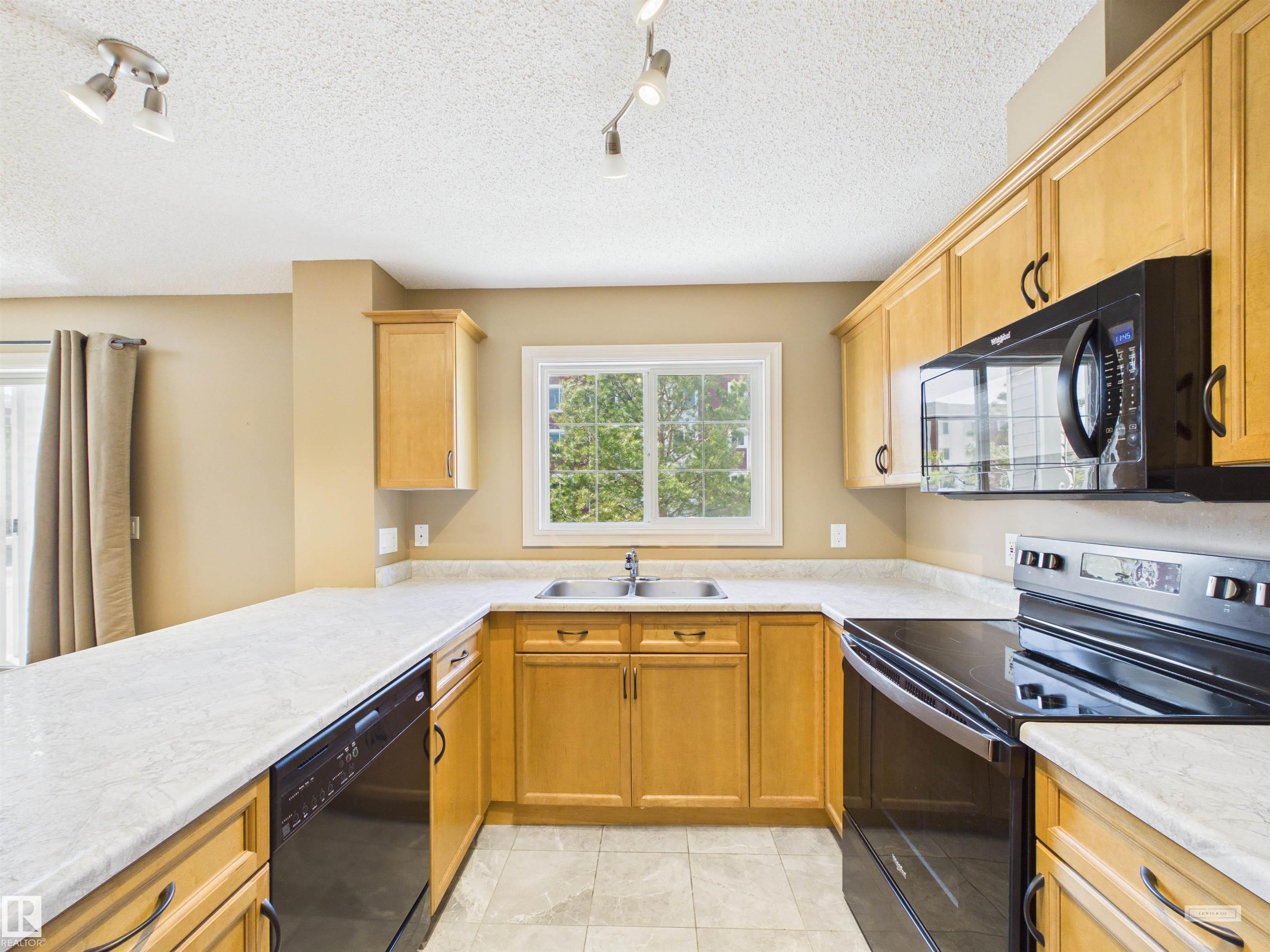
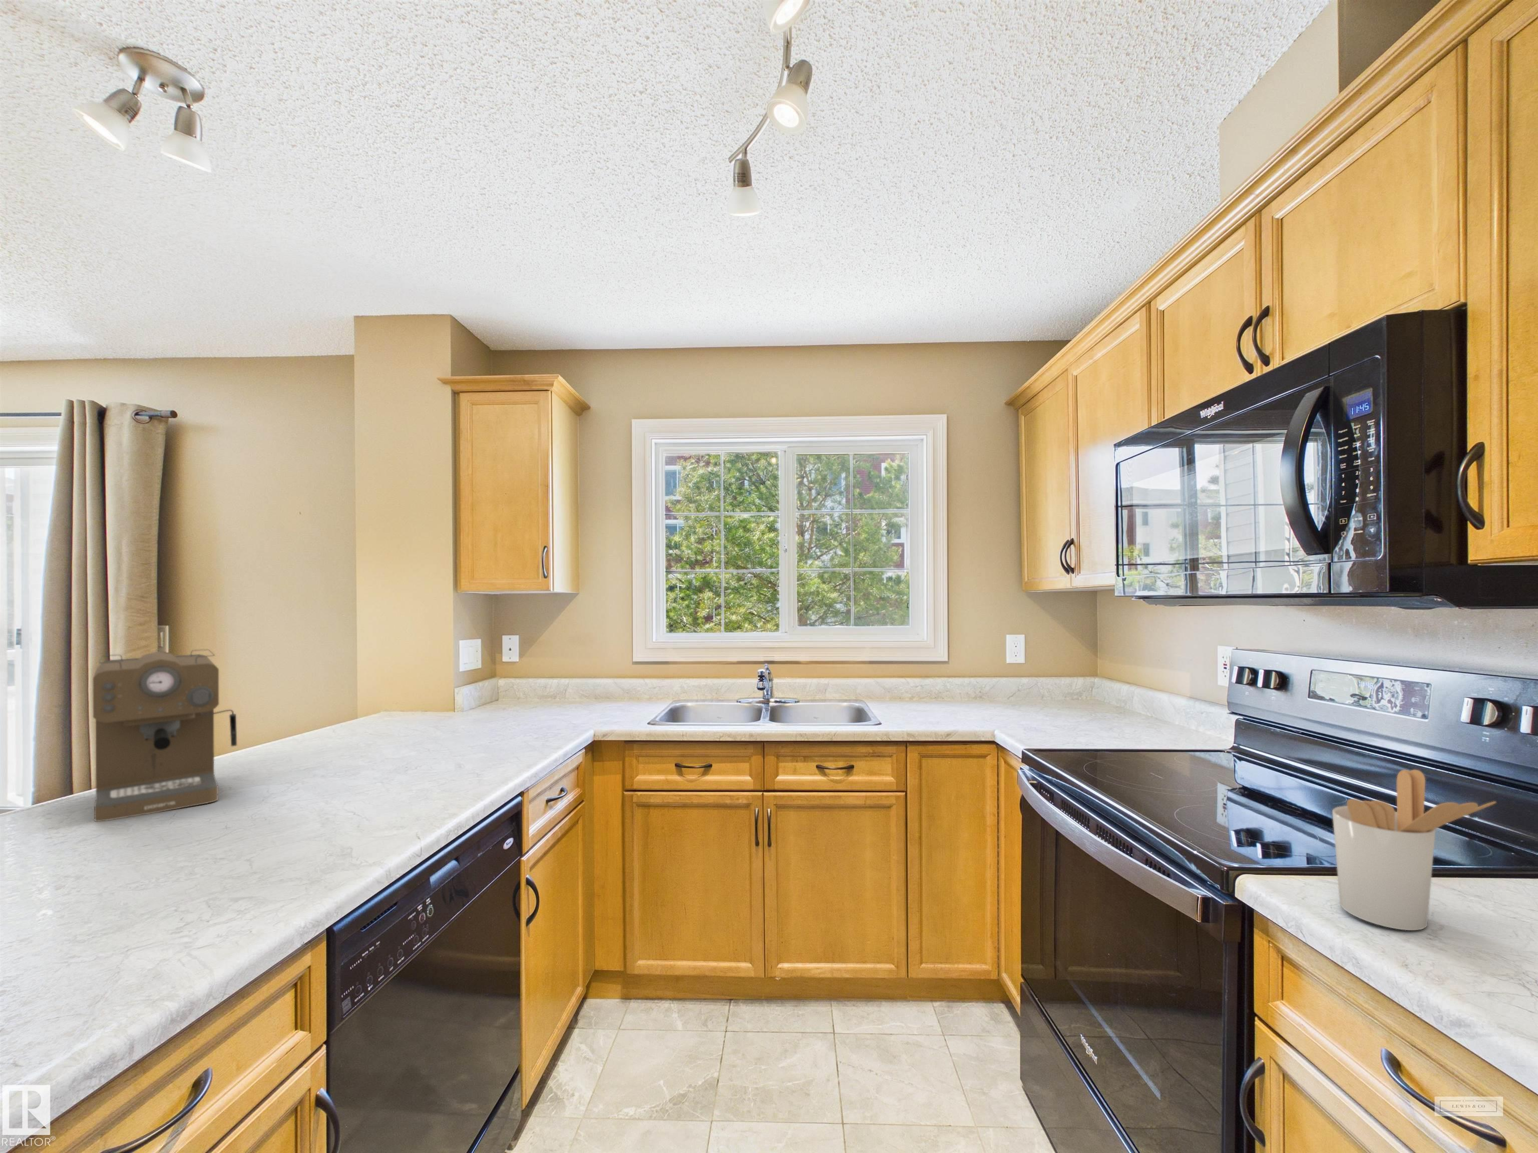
+ utensil holder [1332,769,1497,931]
+ coffee maker [92,648,237,821]
